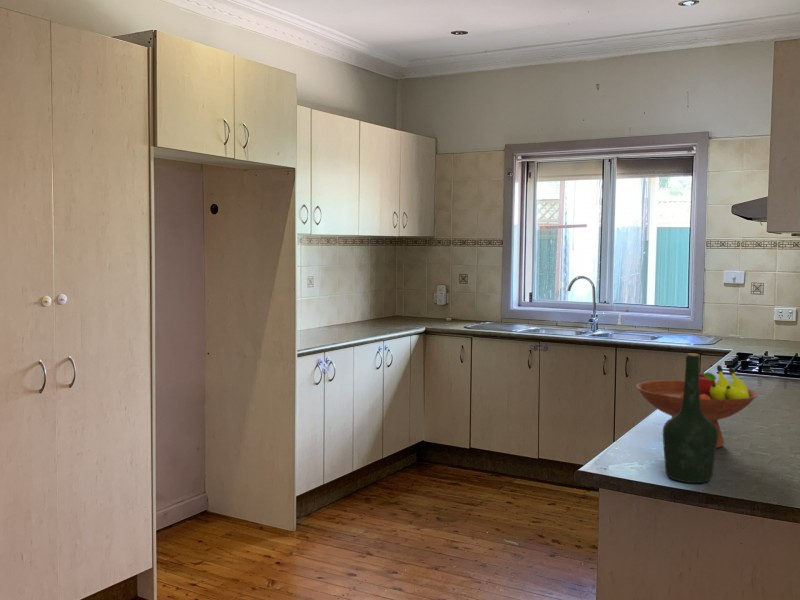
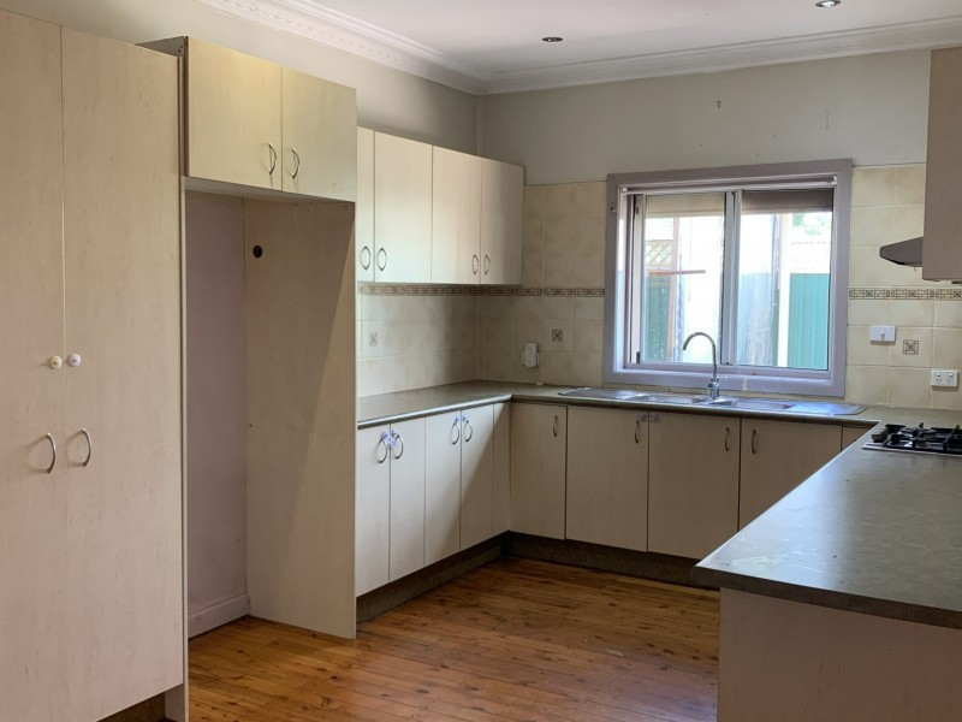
- fruit bowl [635,364,759,449]
- bottle [662,352,718,484]
